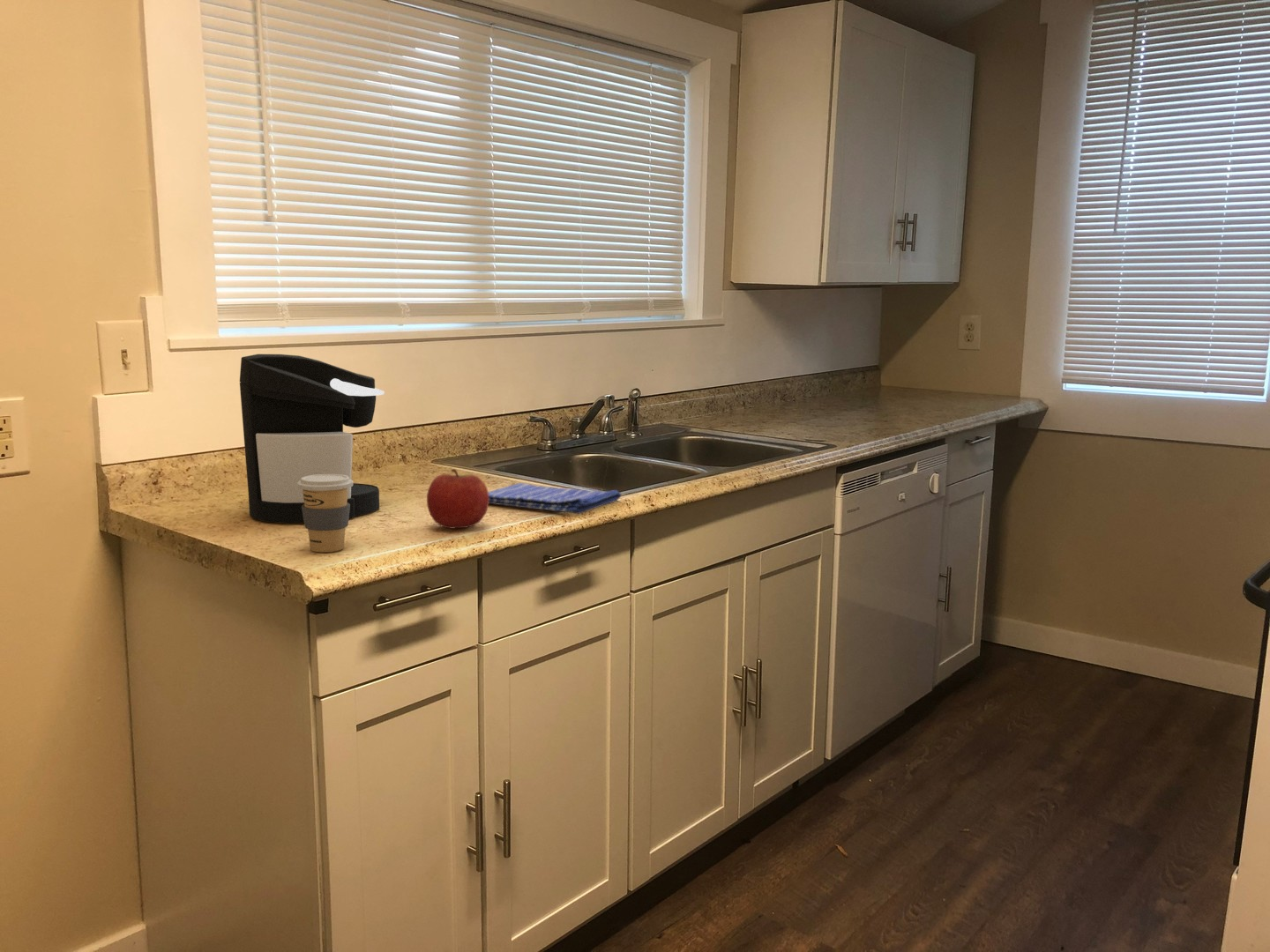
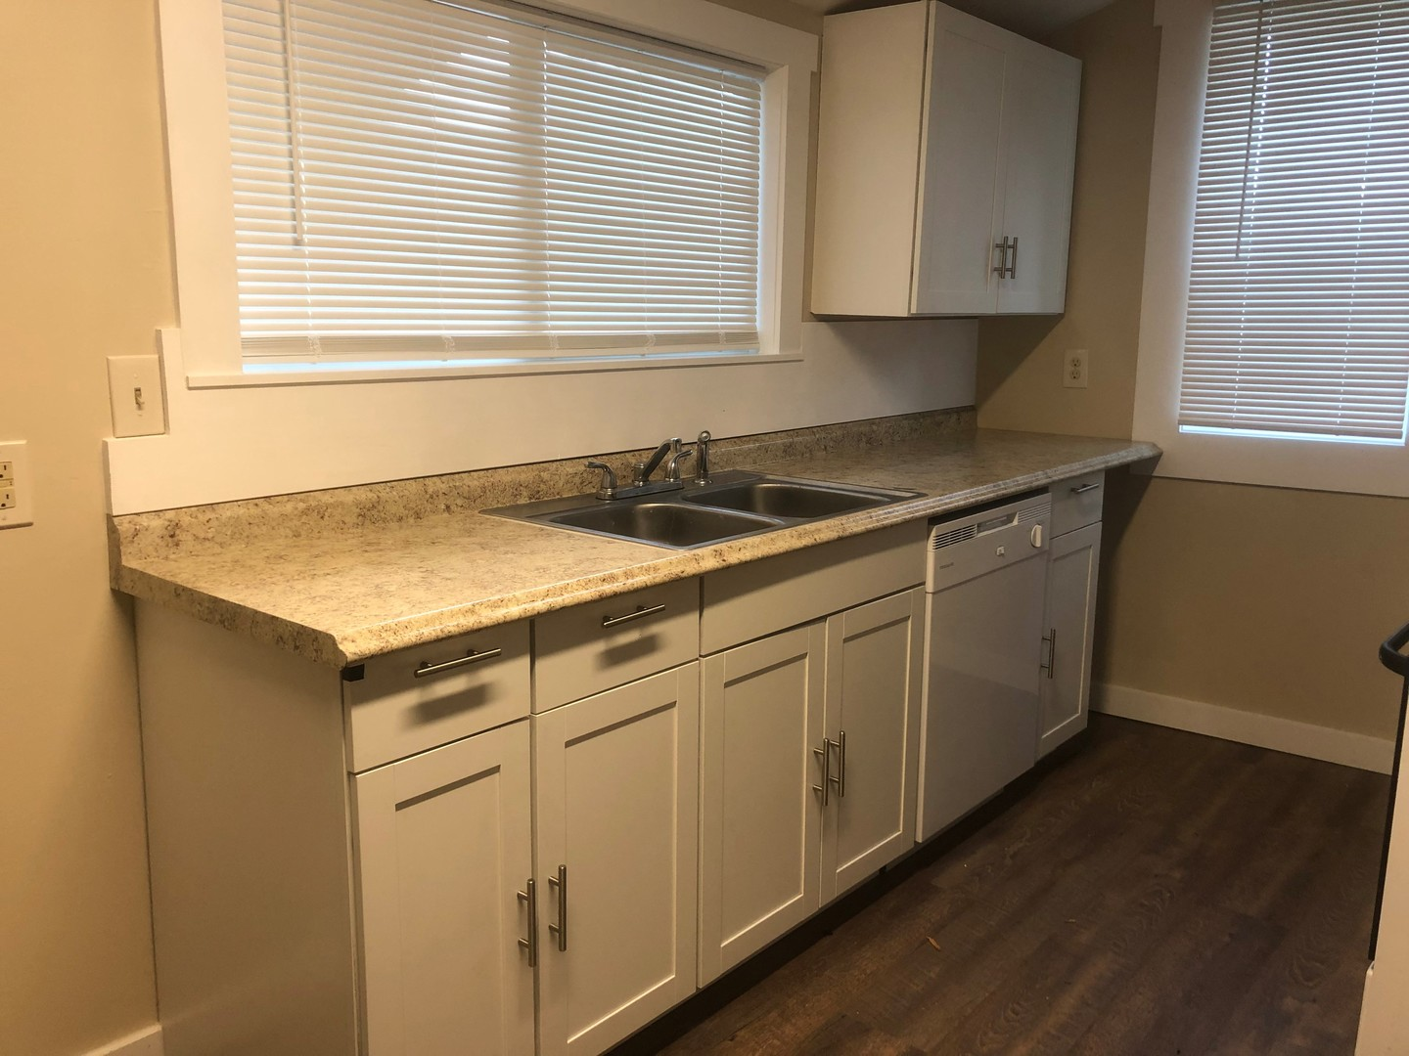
- dish towel [488,482,623,515]
- apple [426,468,489,529]
- coffee maker [239,353,385,524]
- coffee cup [297,474,355,553]
